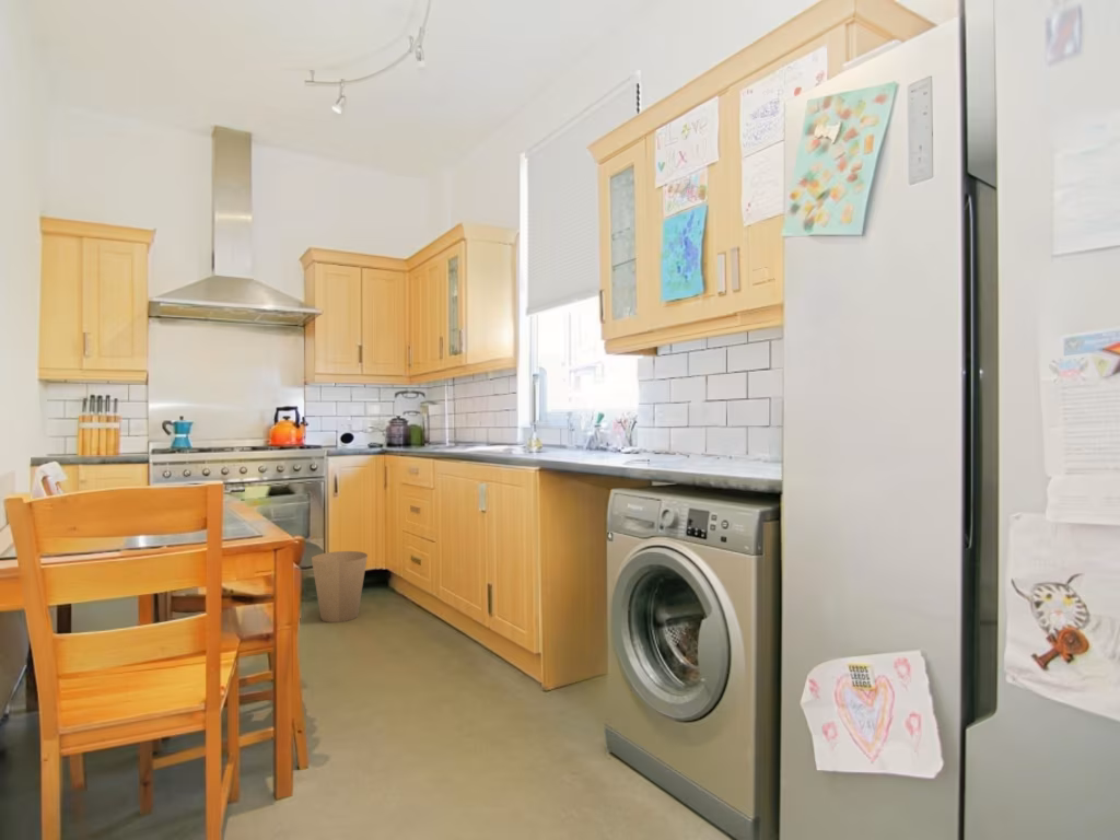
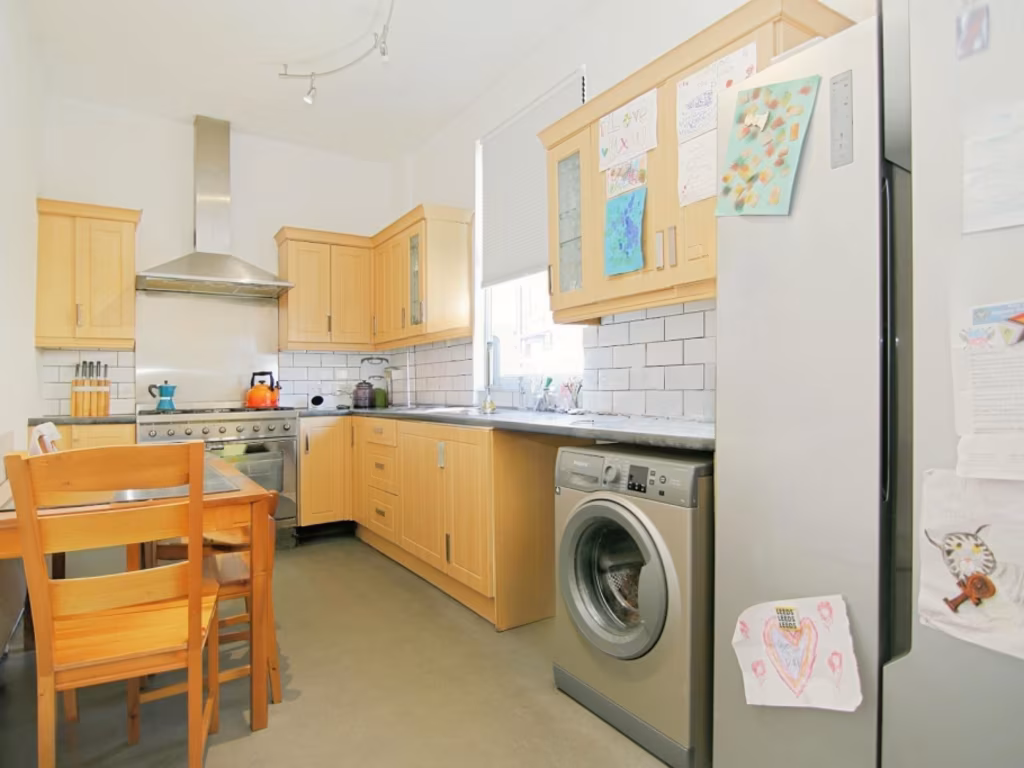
- trash can [311,550,369,623]
